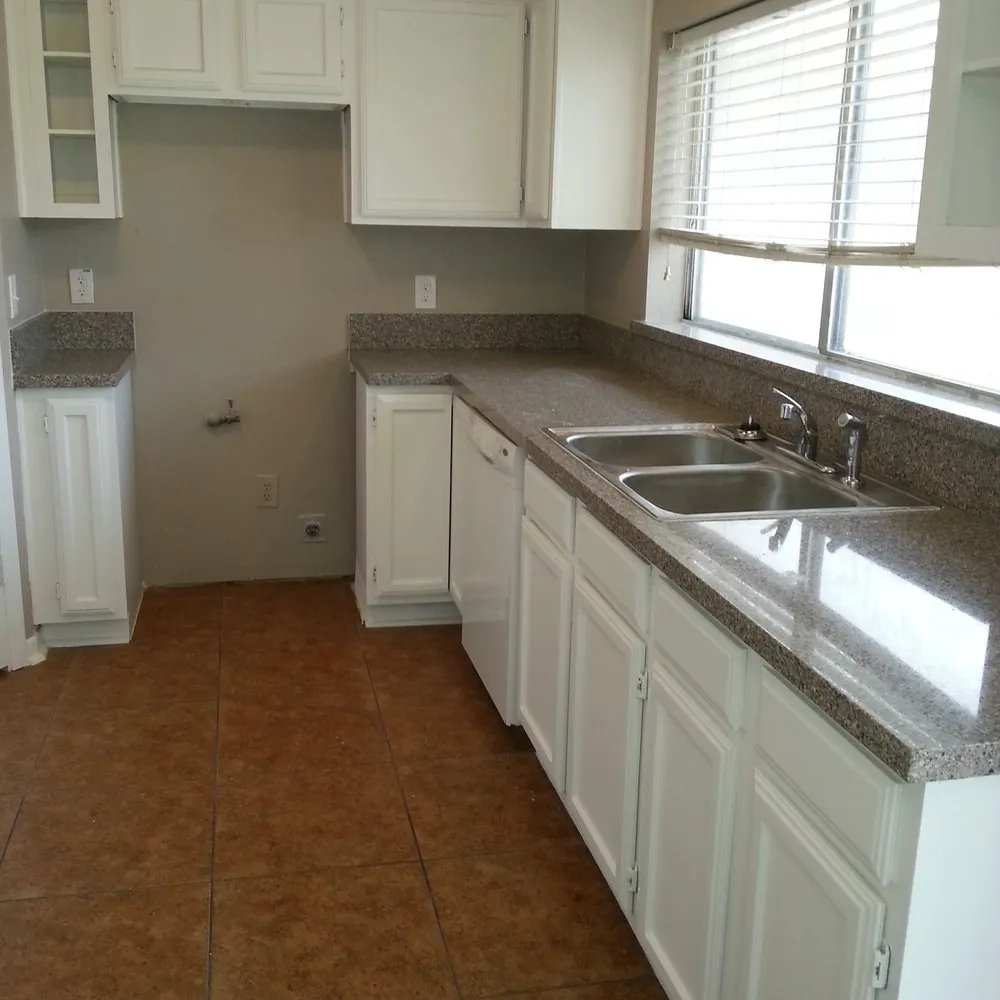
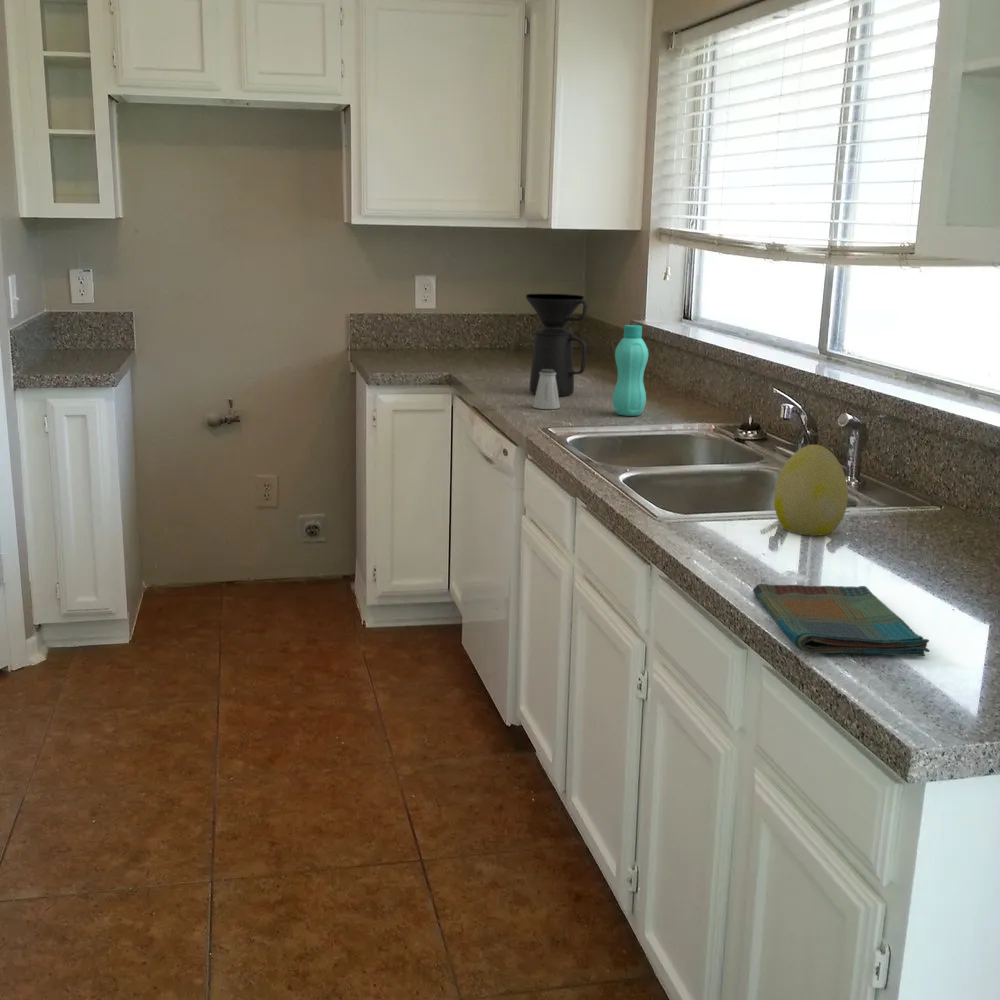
+ bottle [612,324,649,417]
+ coffee maker [525,293,589,397]
+ dish towel [752,583,931,657]
+ saltshaker [532,369,561,410]
+ decorative egg [773,444,849,537]
